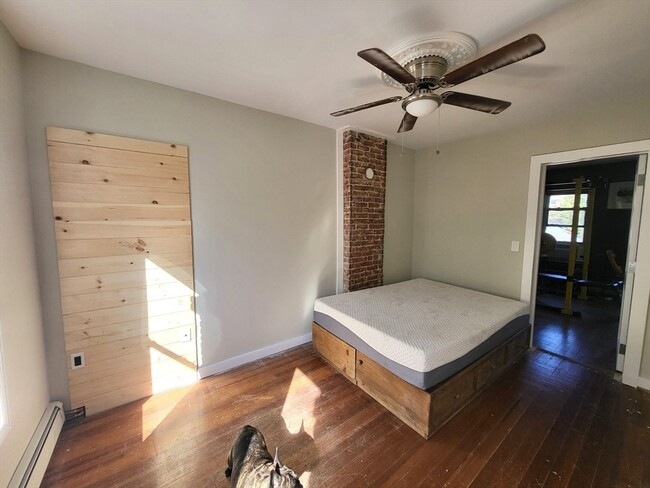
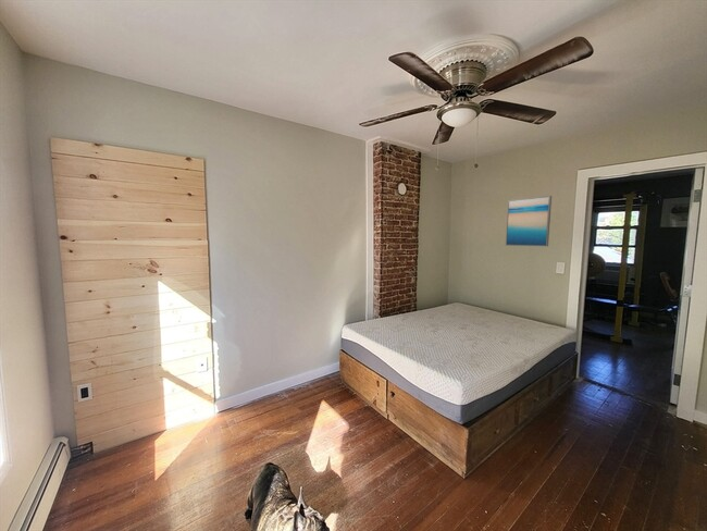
+ wall art [505,195,553,247]
